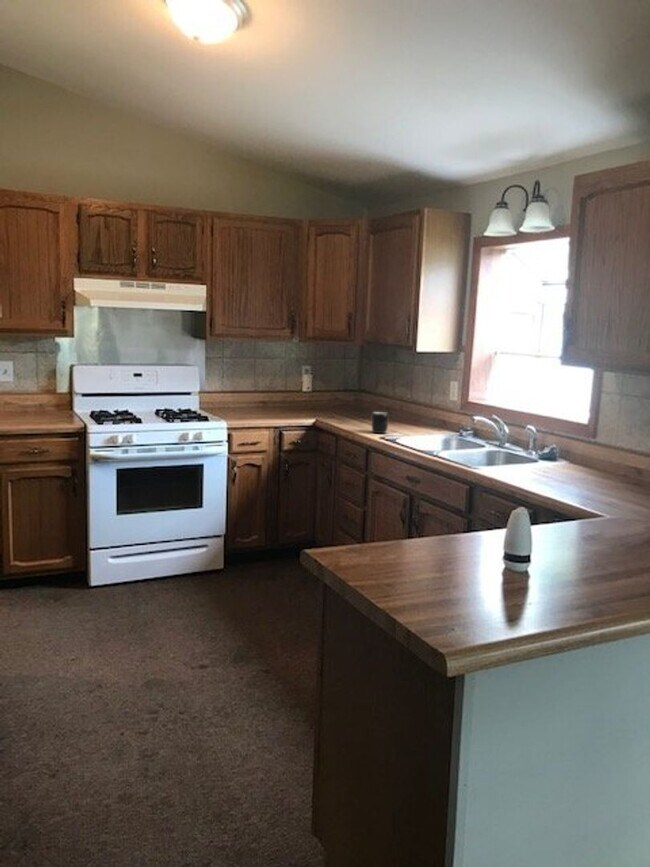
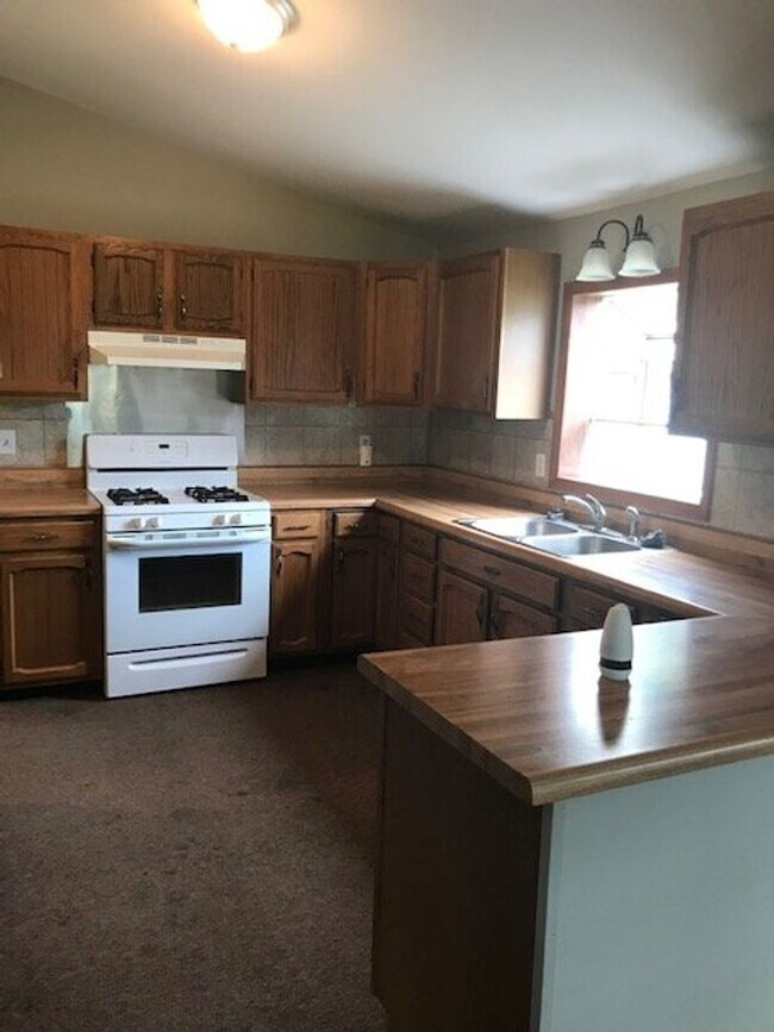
- mug [370,411,389,434]
